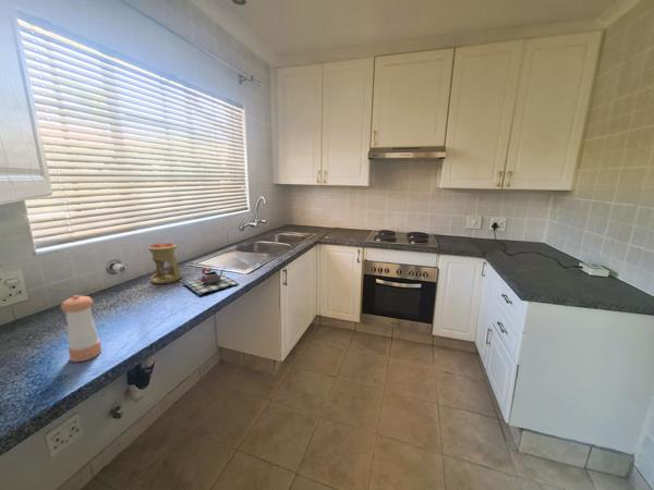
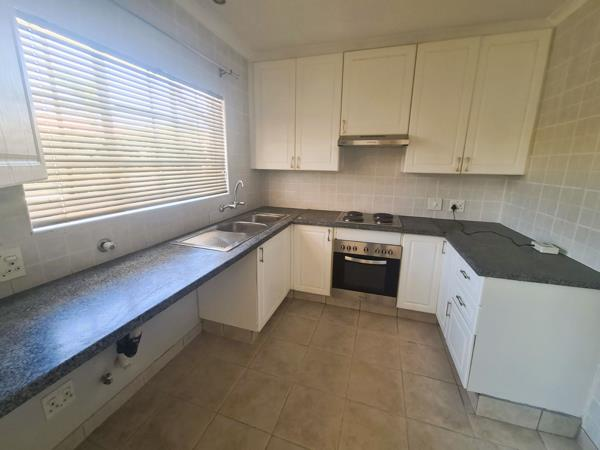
- teapot [181,266,240,296]
- pepper shaker [60,294,102,363]
- oil burner [147,242,181,284]
